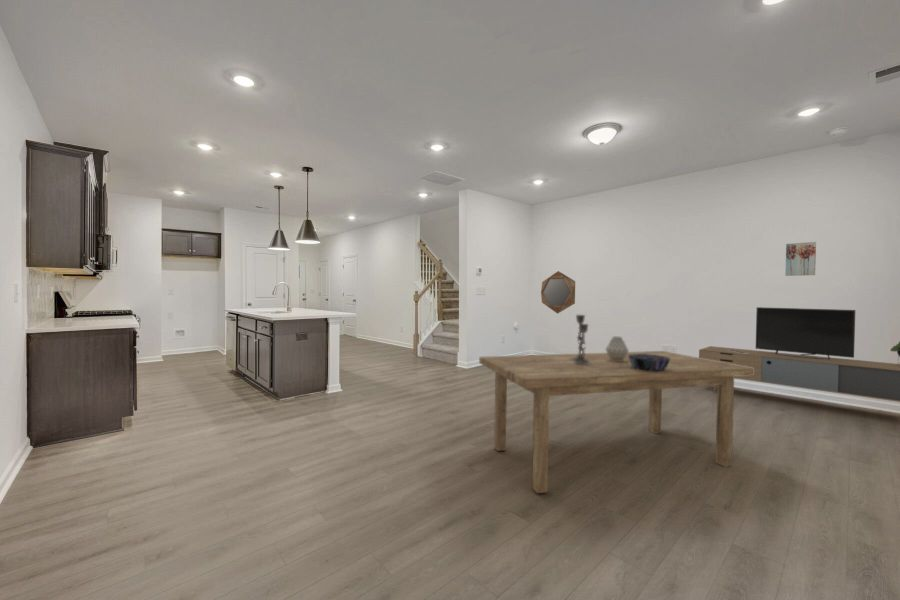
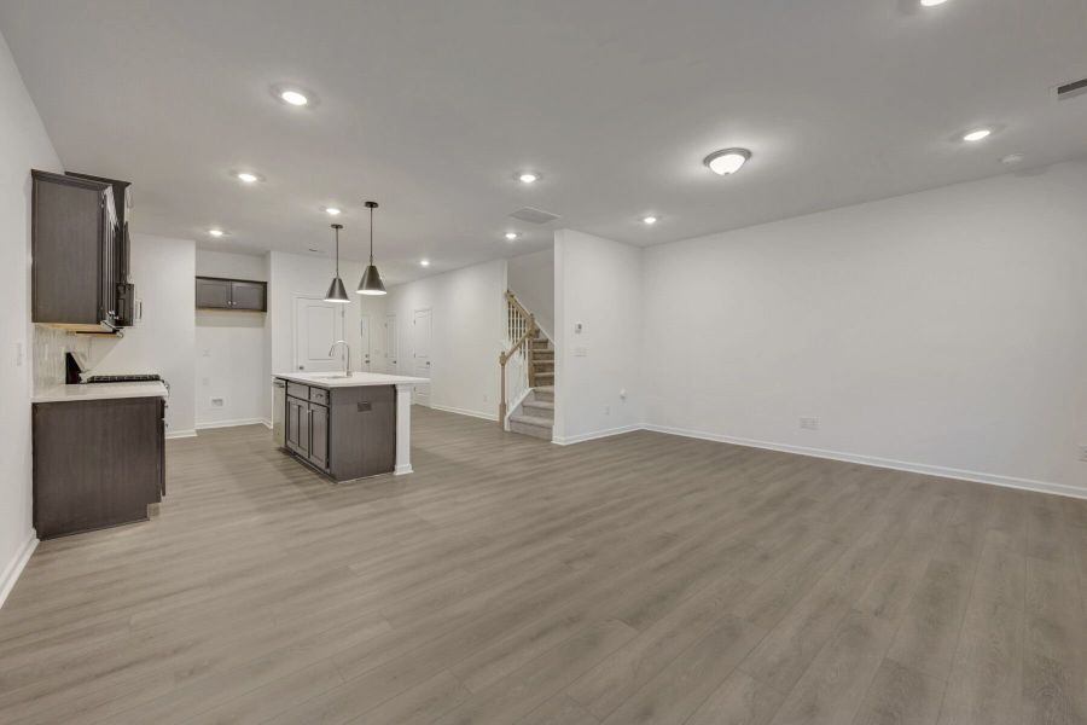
- candlestick [570,314,591,365]
- home mirror [540,270,576,314]
- dining table [478,350,754,494]
- wall art [784,241,817,277]
- vase [604,335,630,361]
- media console [698,306,900,403]
- decorative bowl [628,354,670,372]
